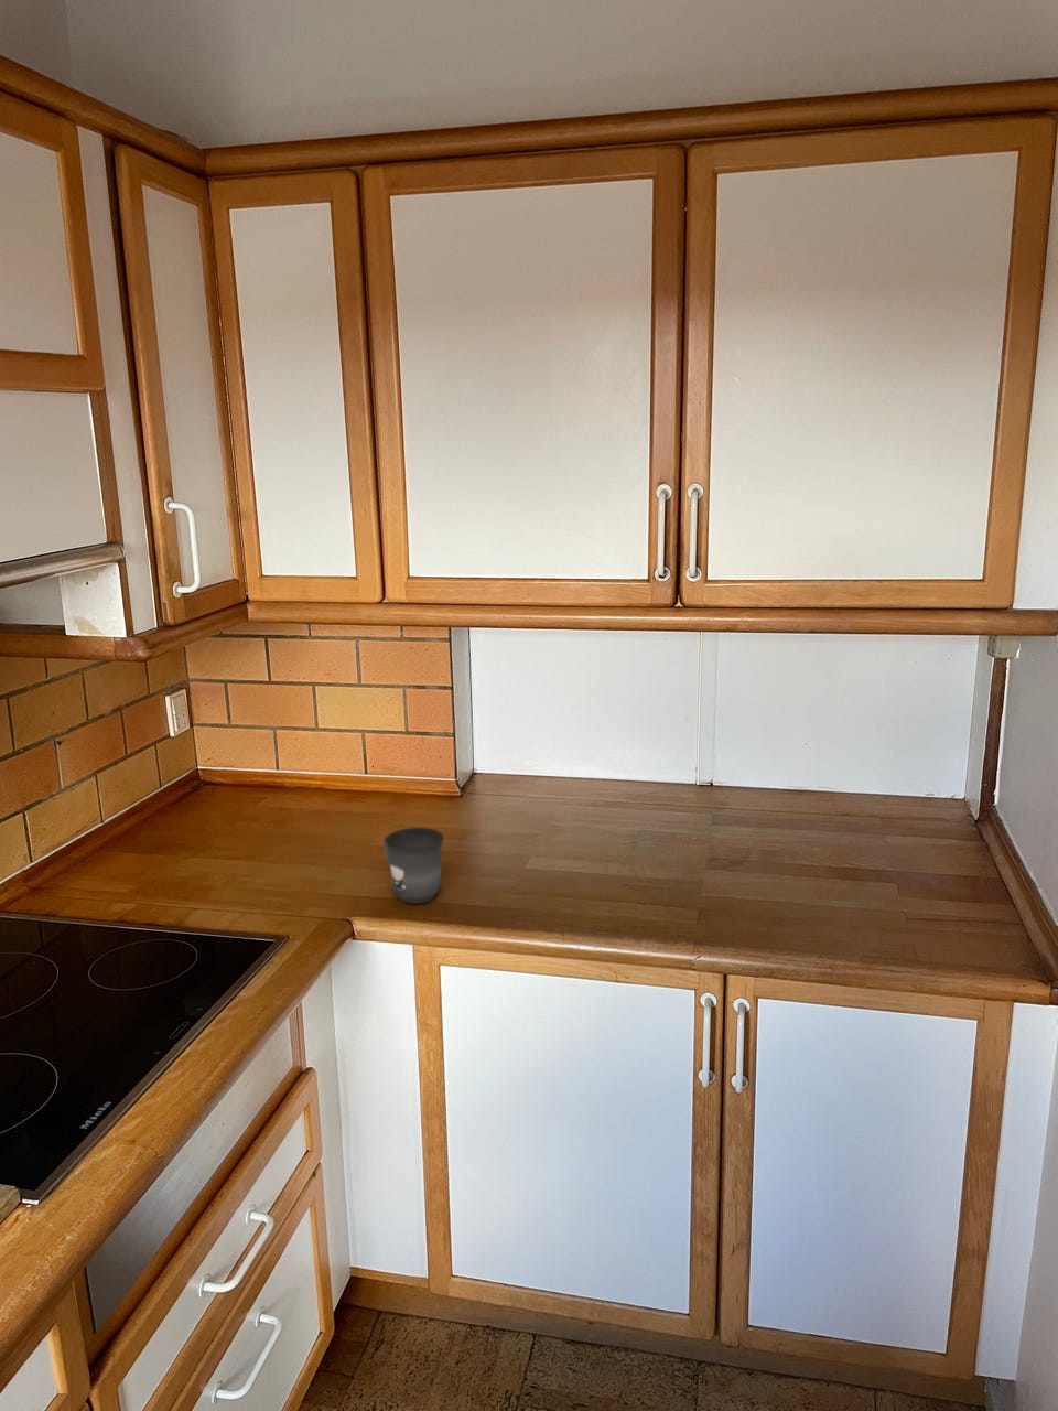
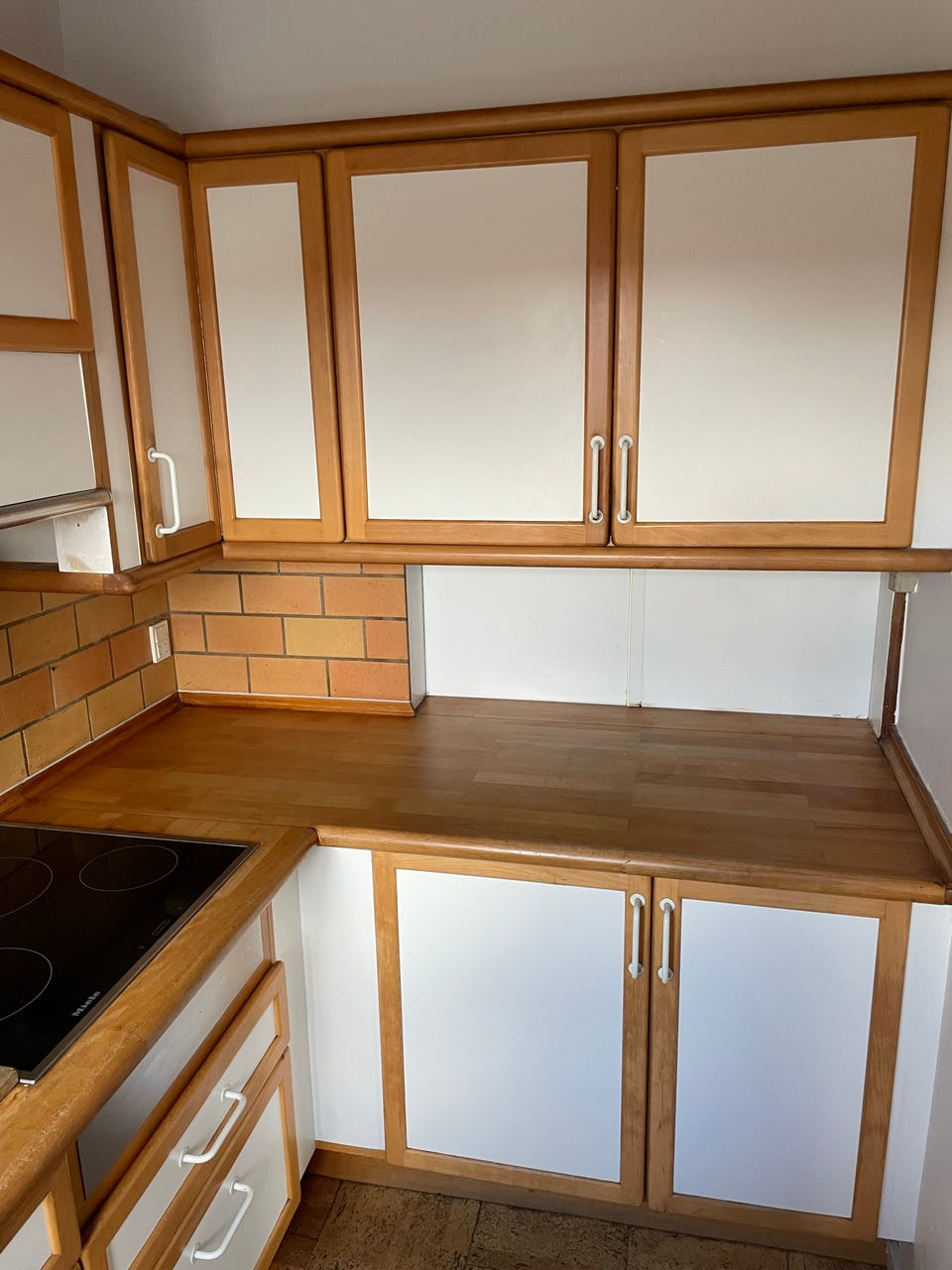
- mug [382,827,446,905]
